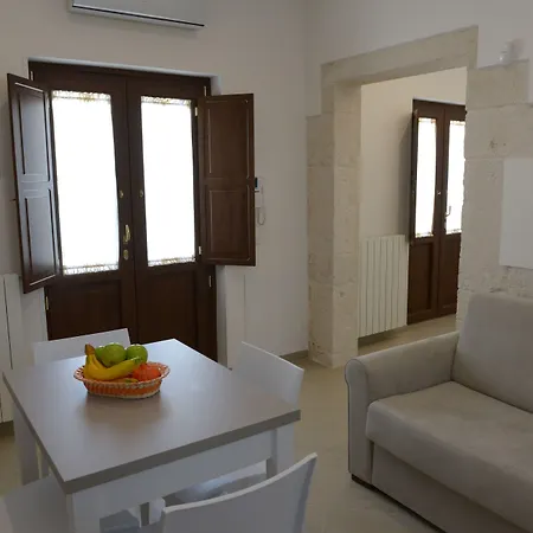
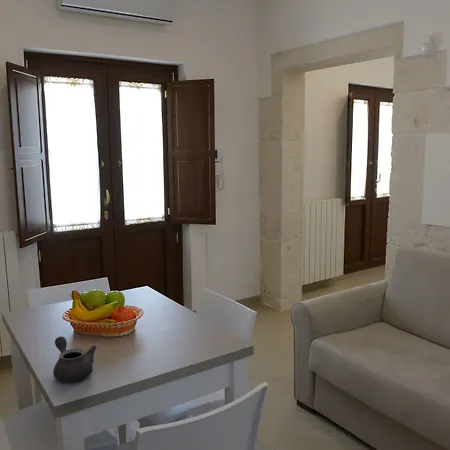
+ teapot [52,335,97,382]
